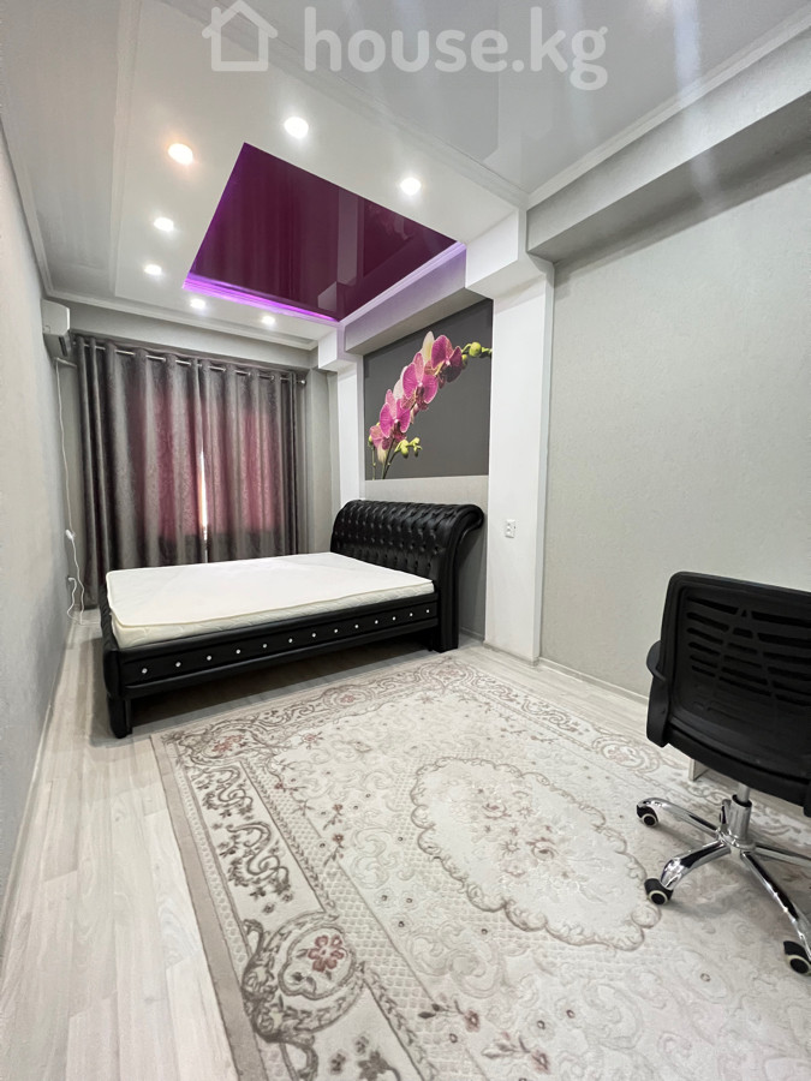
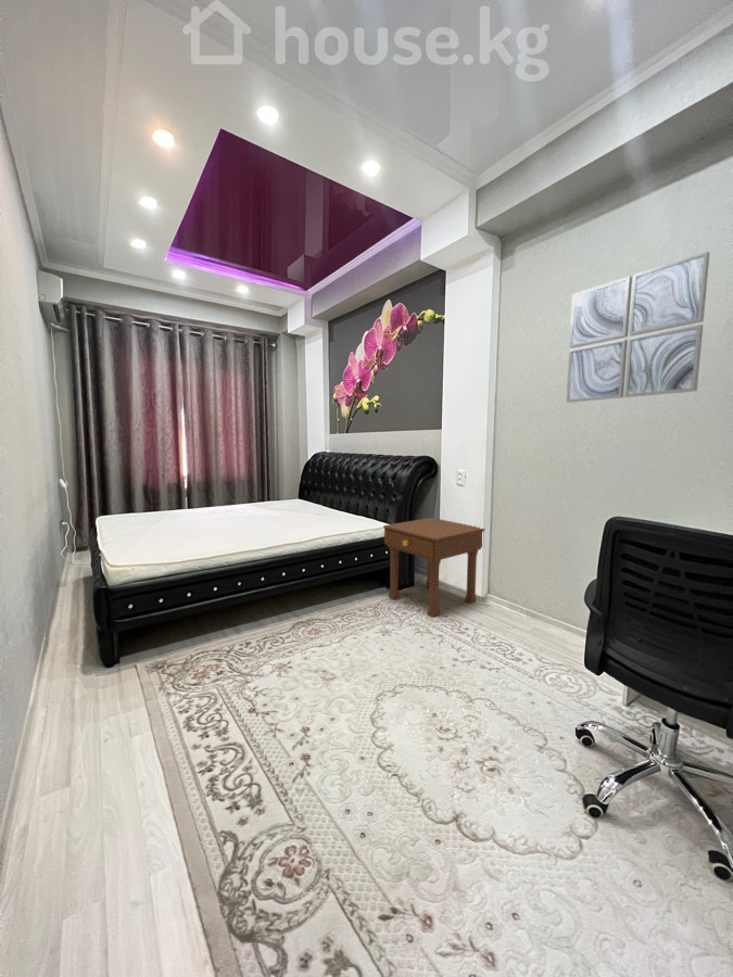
+ wall art [566,251,711,404]
+ nightstand [382,517,485,619]
